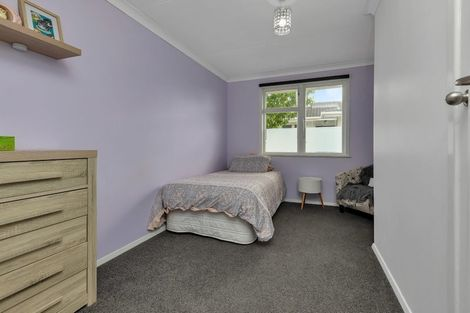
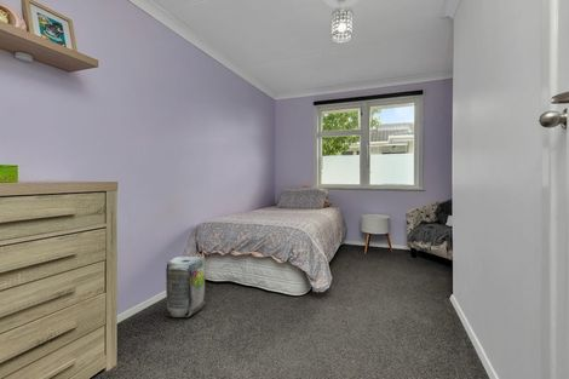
+ air purifier [165,255,207,318]
